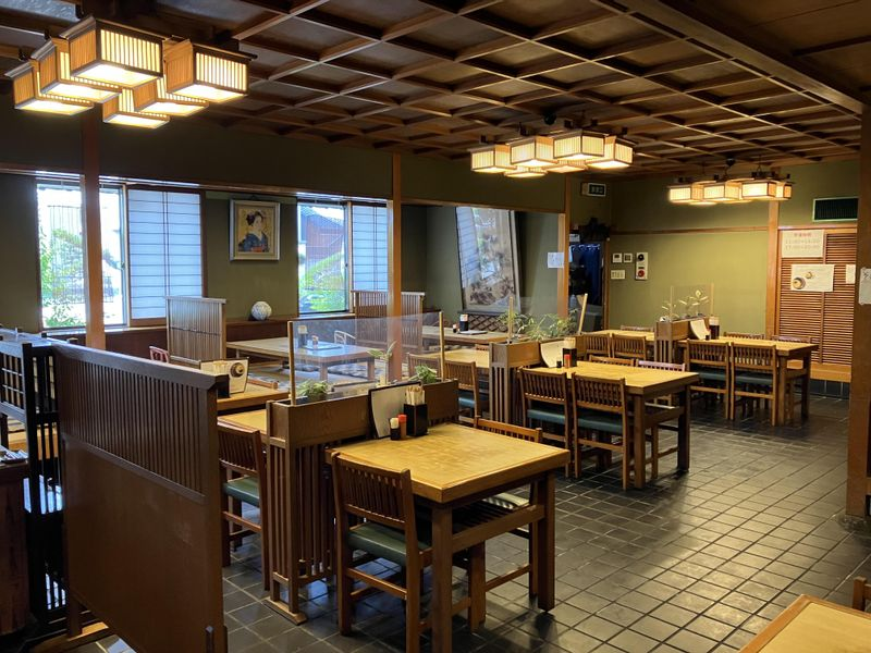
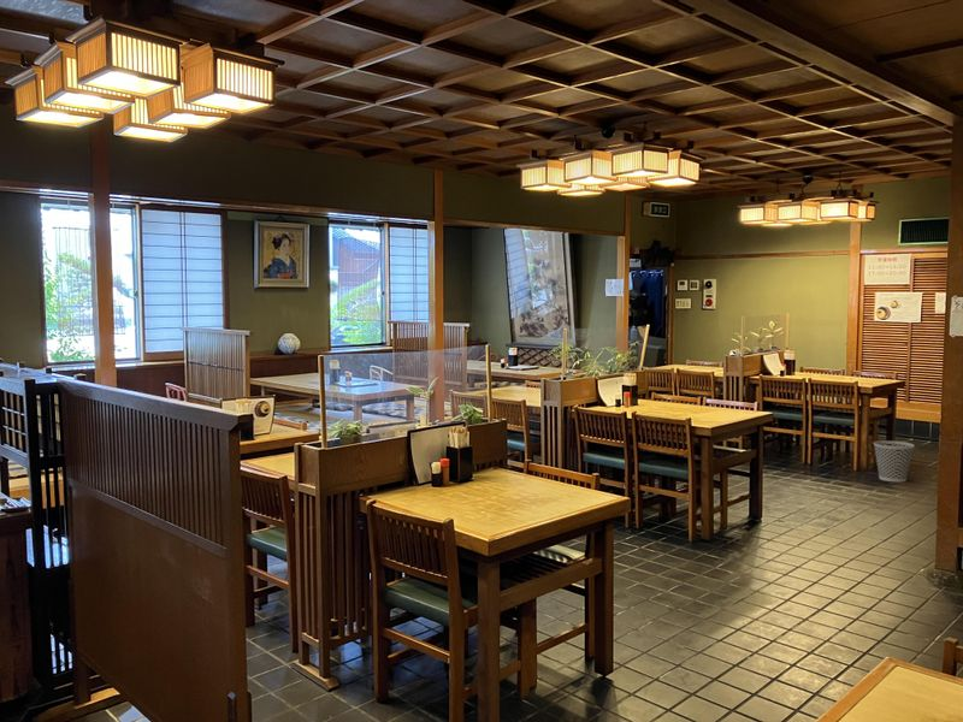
+ wastebasket [873,439,916,484]
